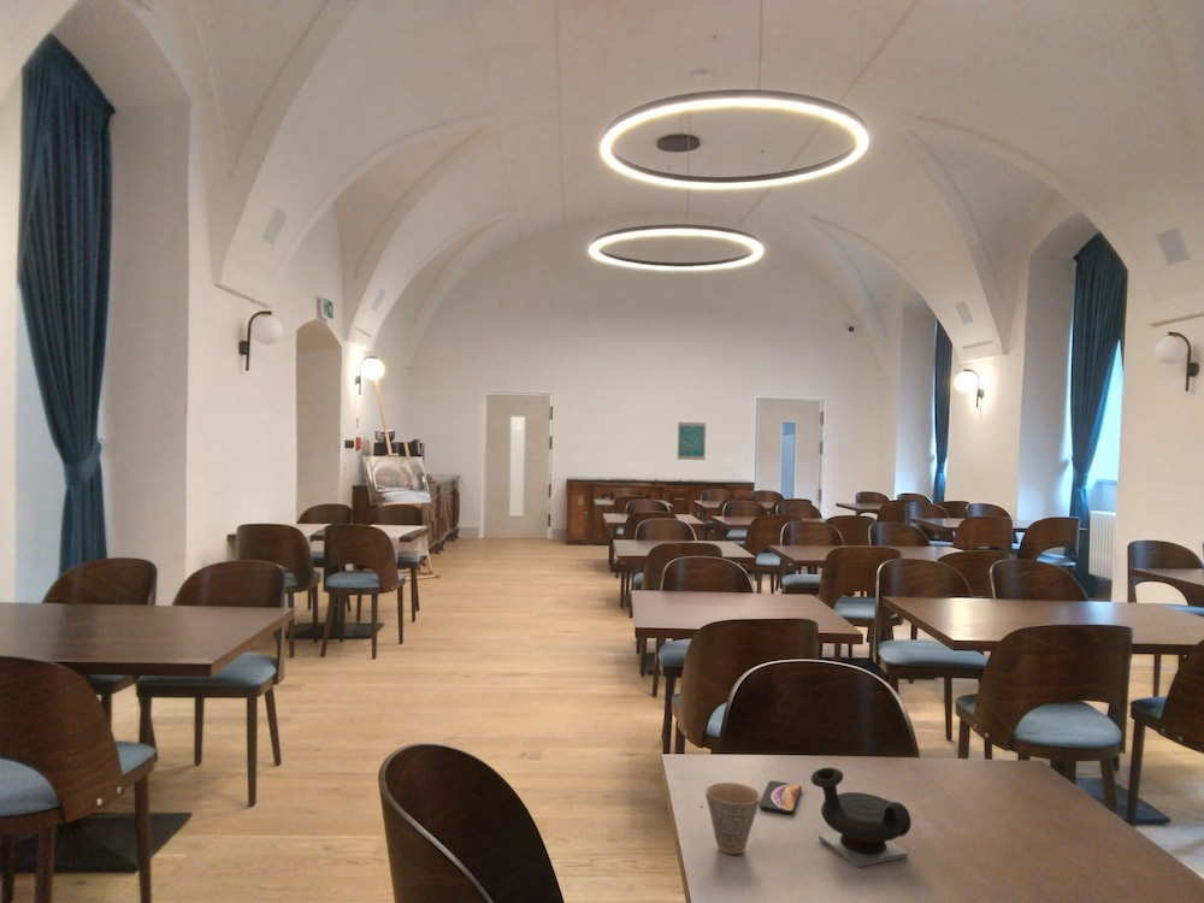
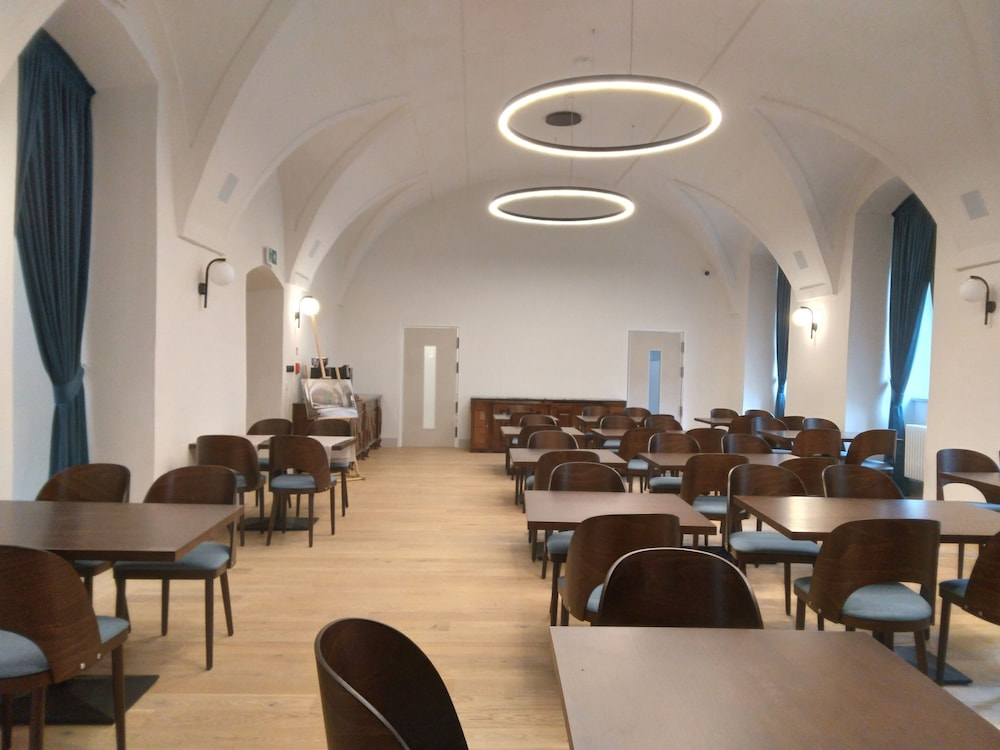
- teapot [810,767,913,868]
- wall art [677,421,707,461]
- cup [704,781,762,855]
- smartphone [759,780,803,815]
